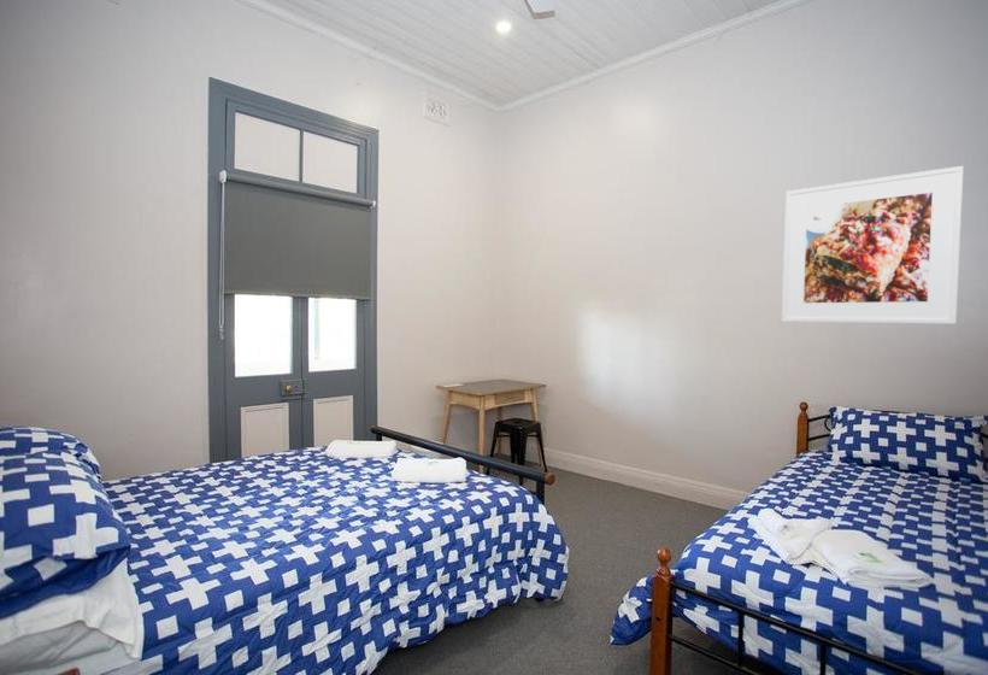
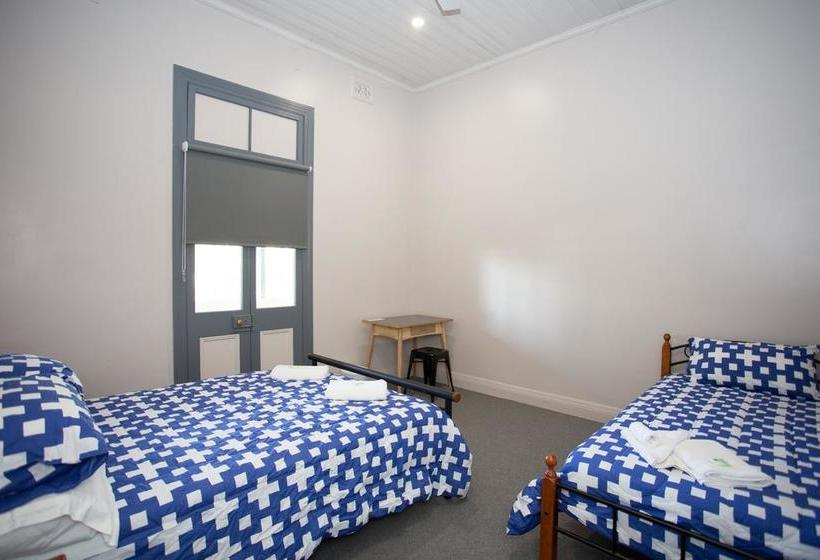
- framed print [781,165,965,325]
